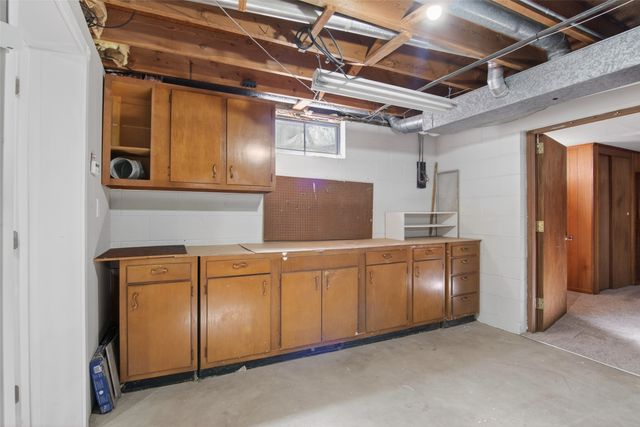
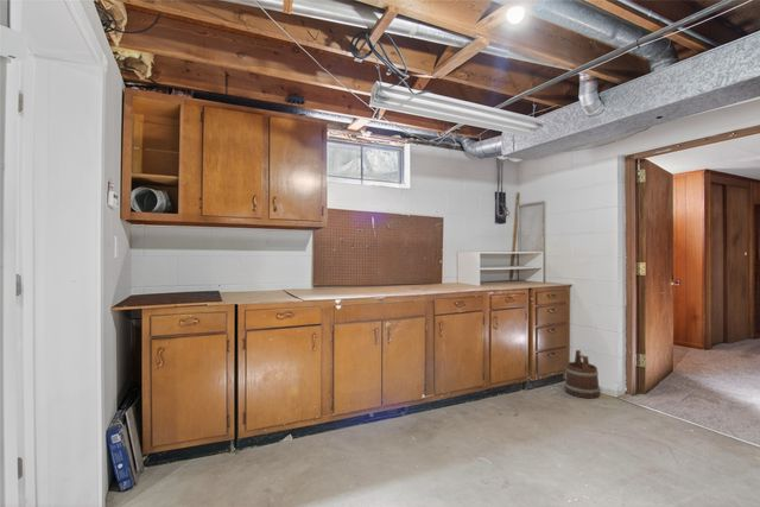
+ bucket [563,349,601,400]
